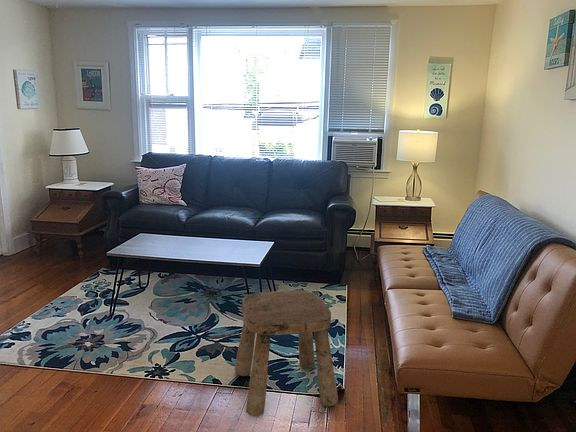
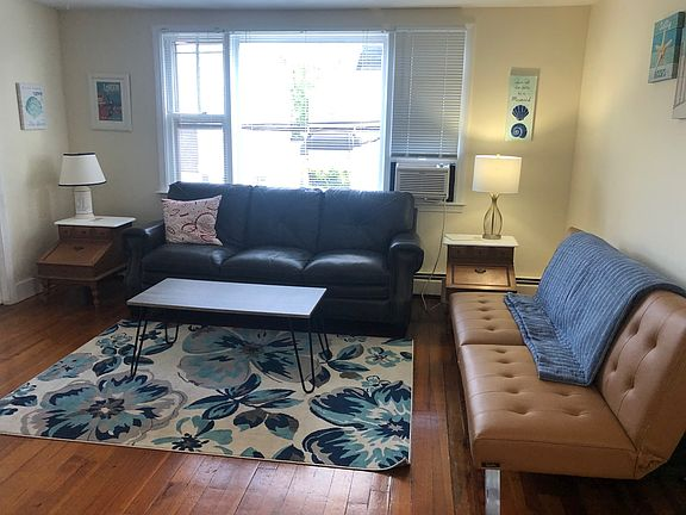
- stool [234,289,339,417]
